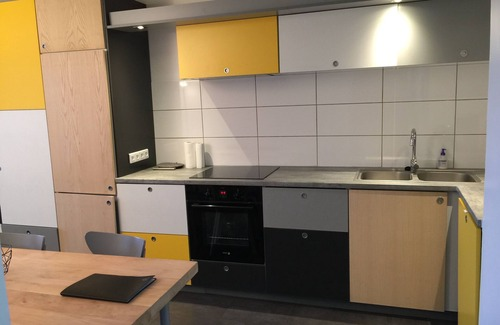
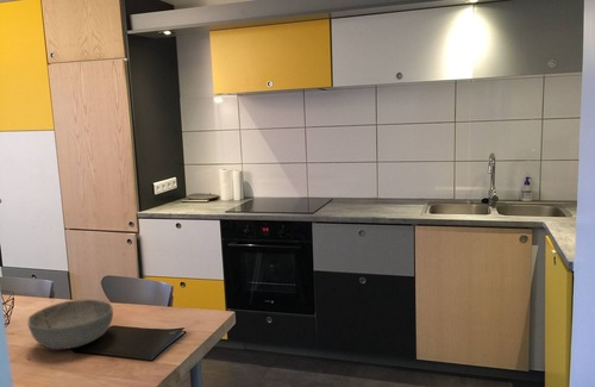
+ bowl [26,299,114,350]
